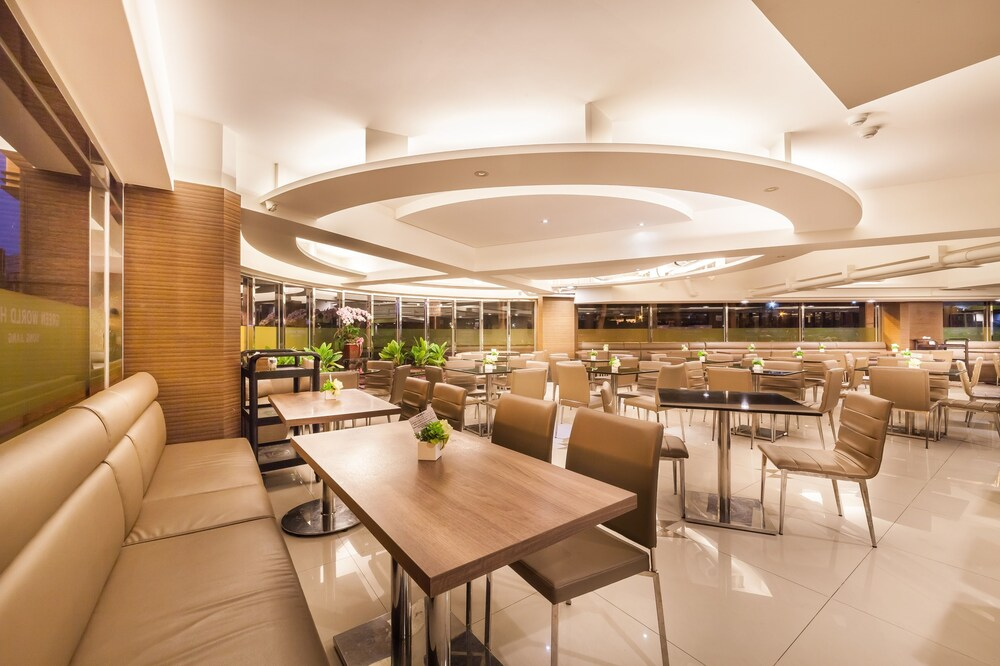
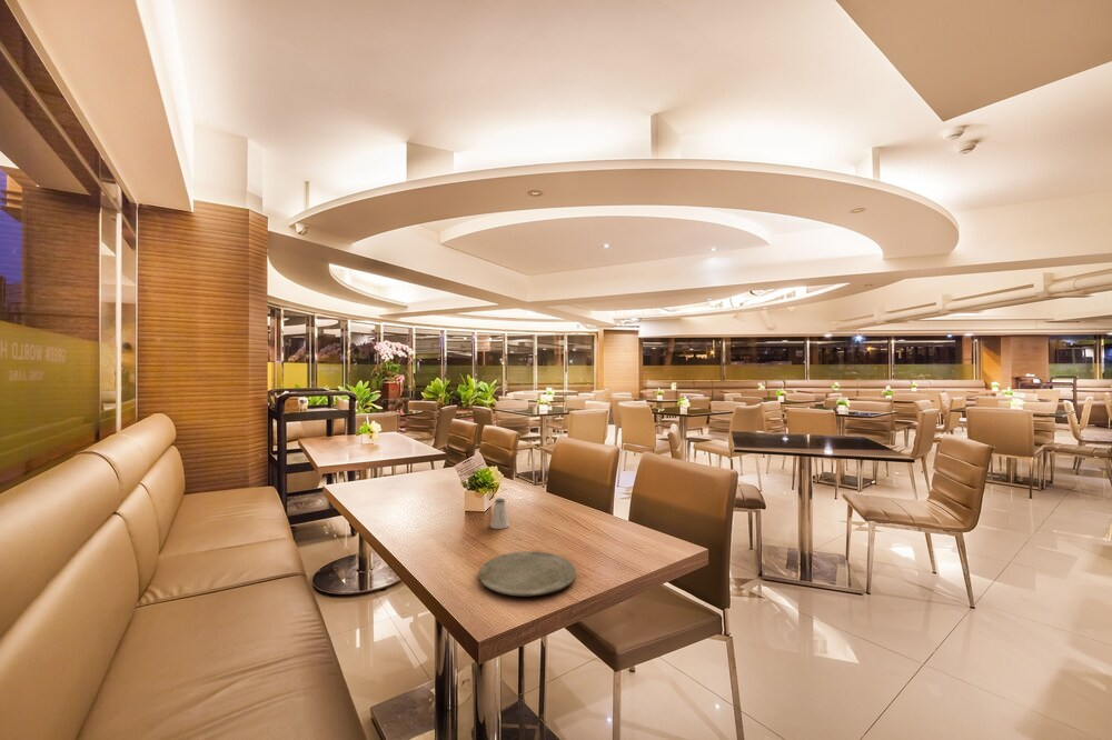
+ saltshaker [489,498,510,530]
+ plate [478,550,577,597]
